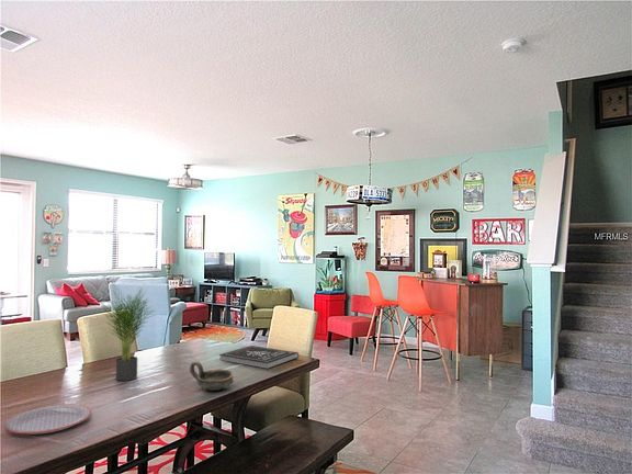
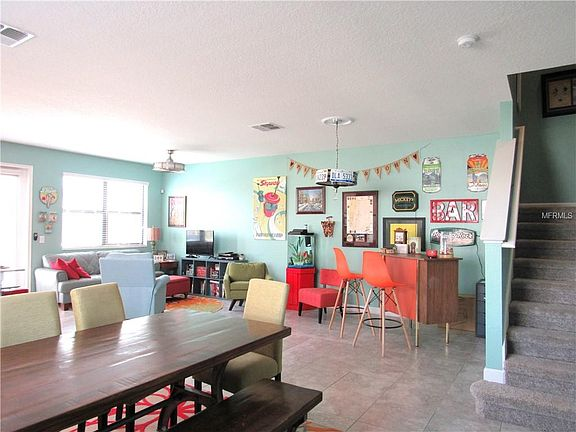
- potted plant [94,282,158,382]
- plate [3,404,93,436]
- oil lamp [189,360,235,392]
- book [218,345,300,370]
